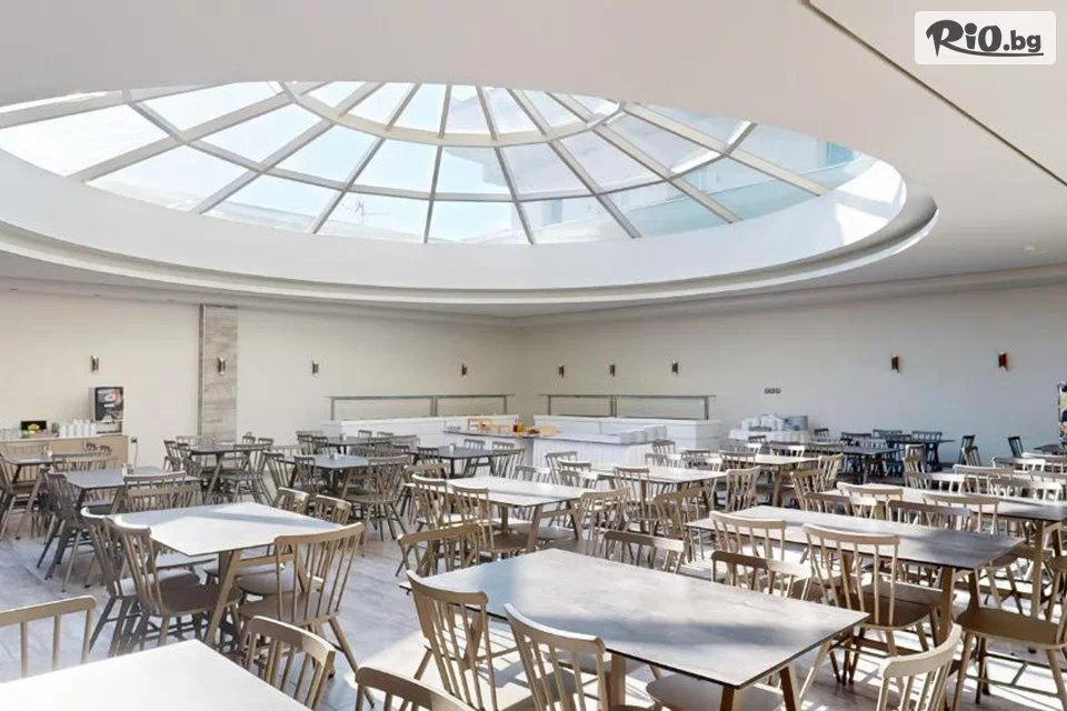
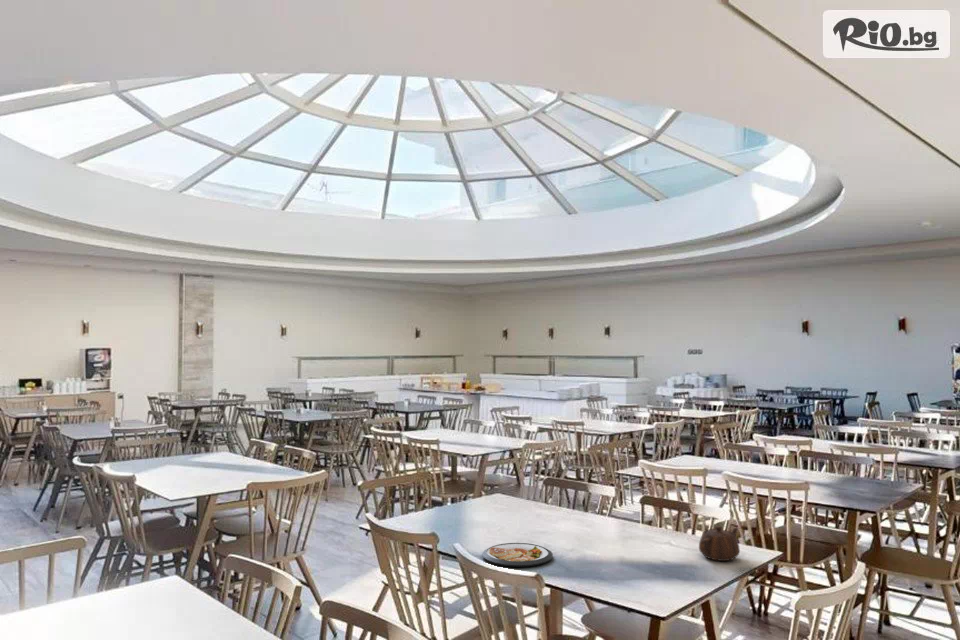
+ dish [481,542,554,568]
+ teapot [698,525,741,562]
